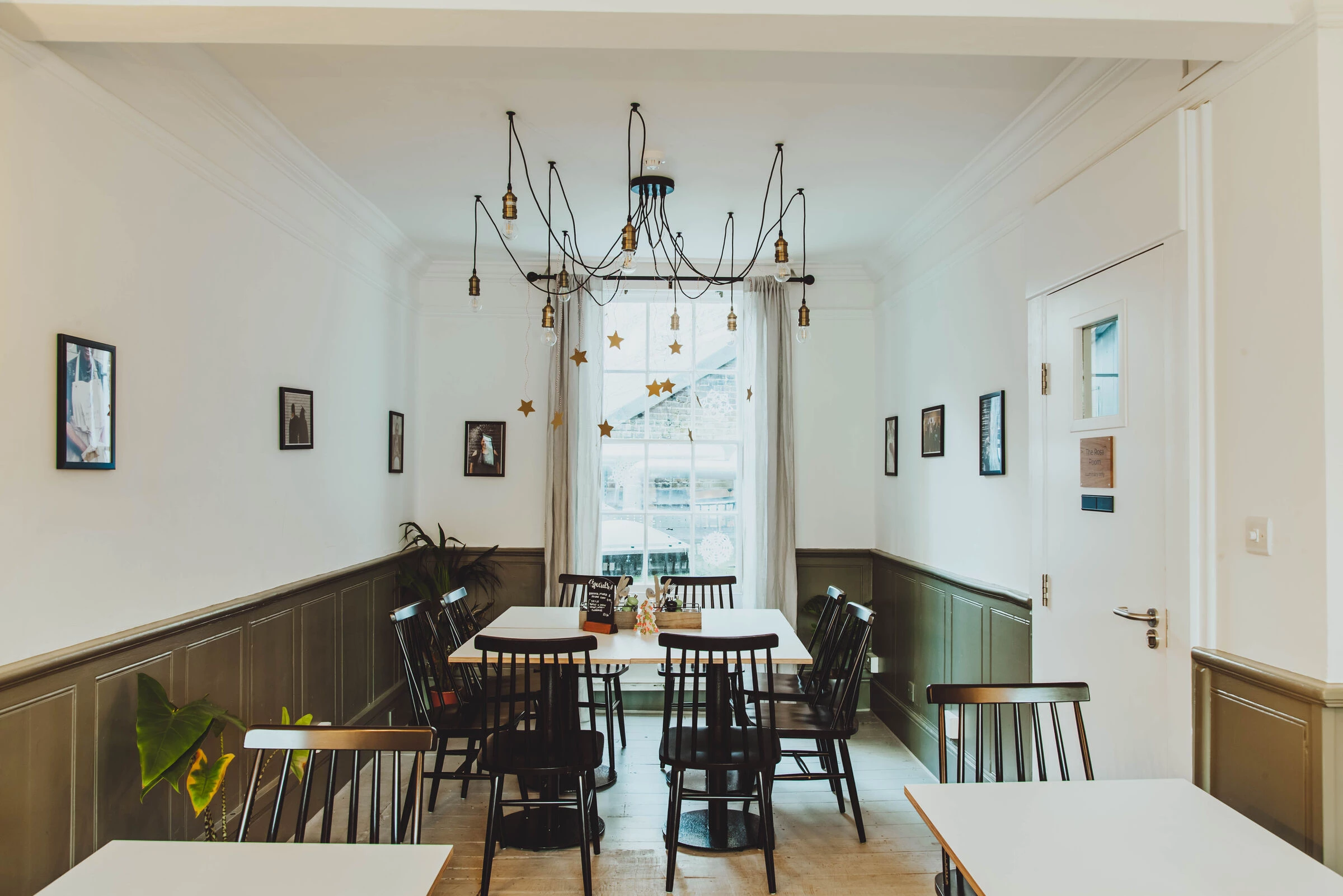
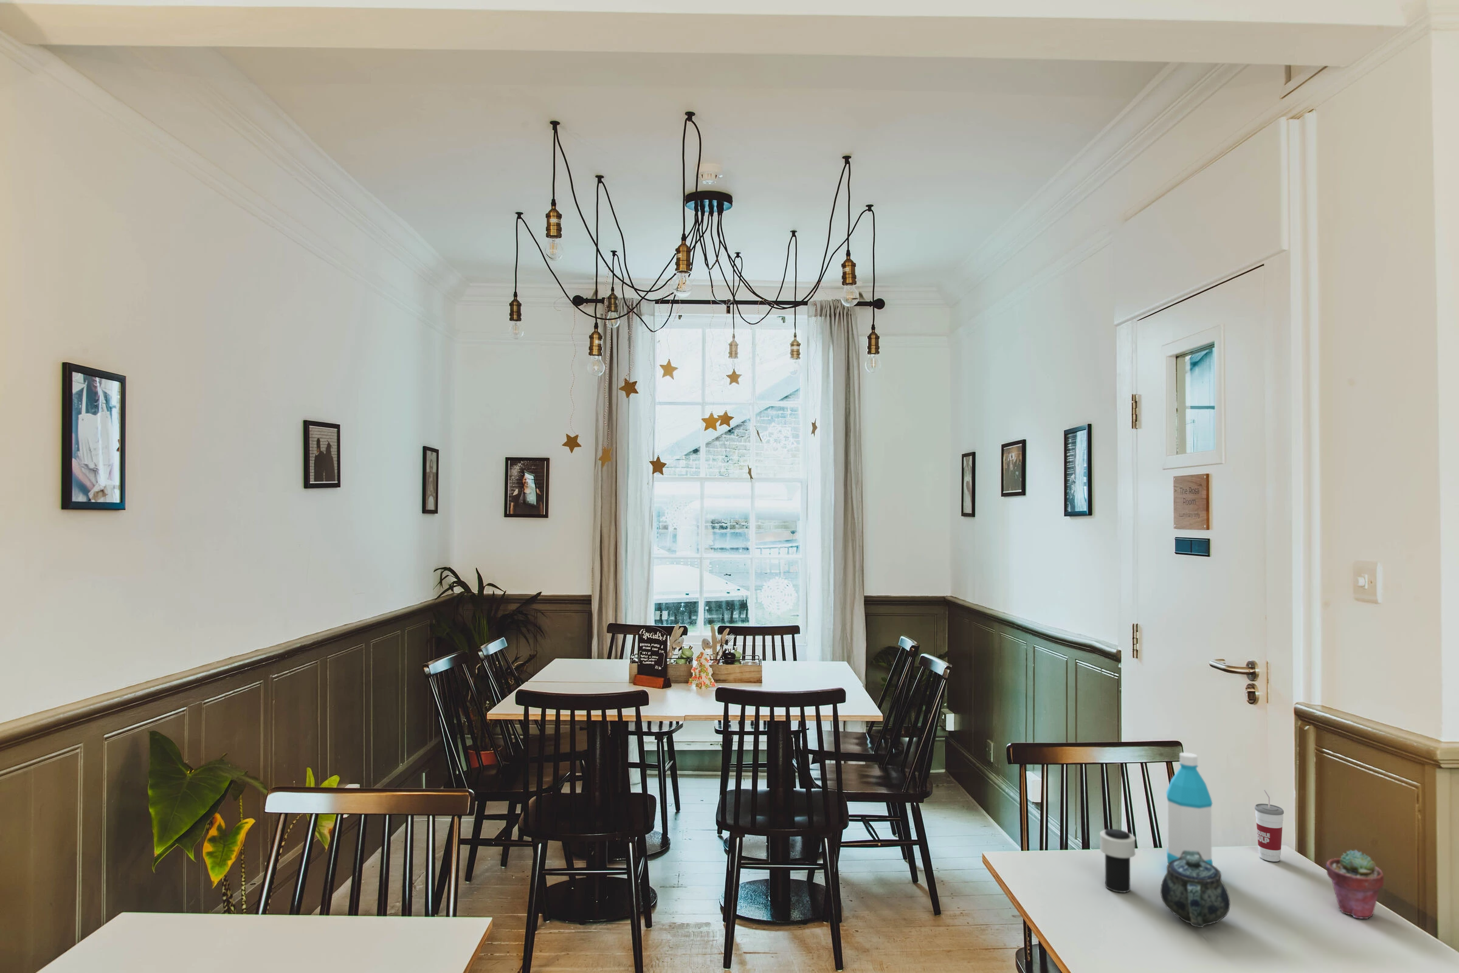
+ water bottle [1166,751,1213,864]
+ cup [1254,788,1284,862]
+ potted succulent [1325,849,1384,920]
+ chinaware [1160,850,1231,928]
+ cup [1099,829,1136,894]
